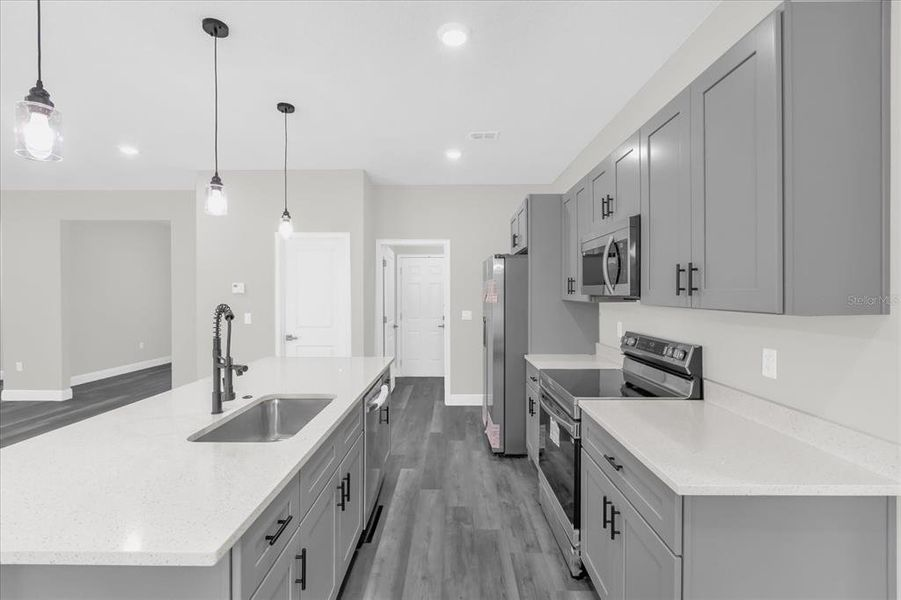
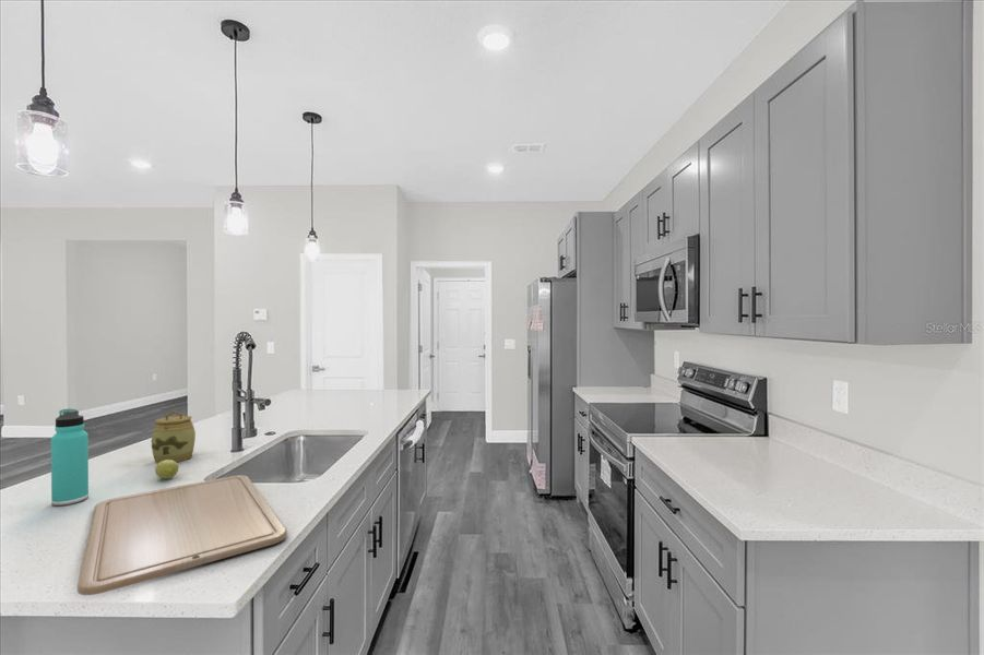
+ fruit [154,460,179,479]
+ chopping board [76,474,288,596]
+ jar [151,409,197,464]
+ thermos bottle [50,408,90,507]
